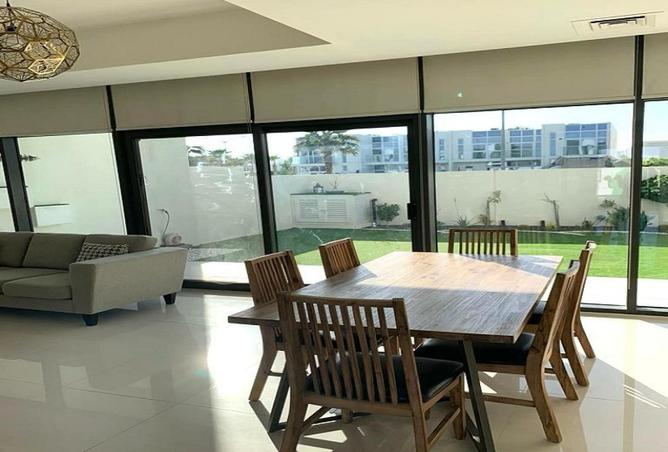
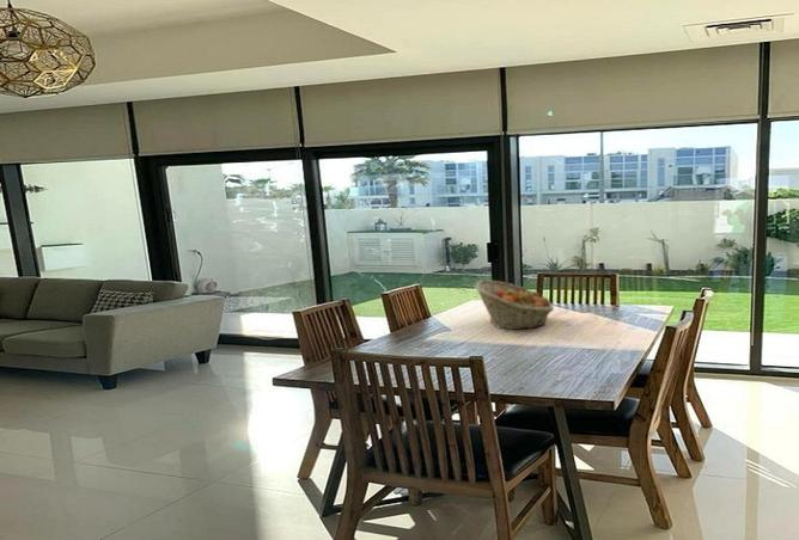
+ fruit basket [474,280,555,331]
